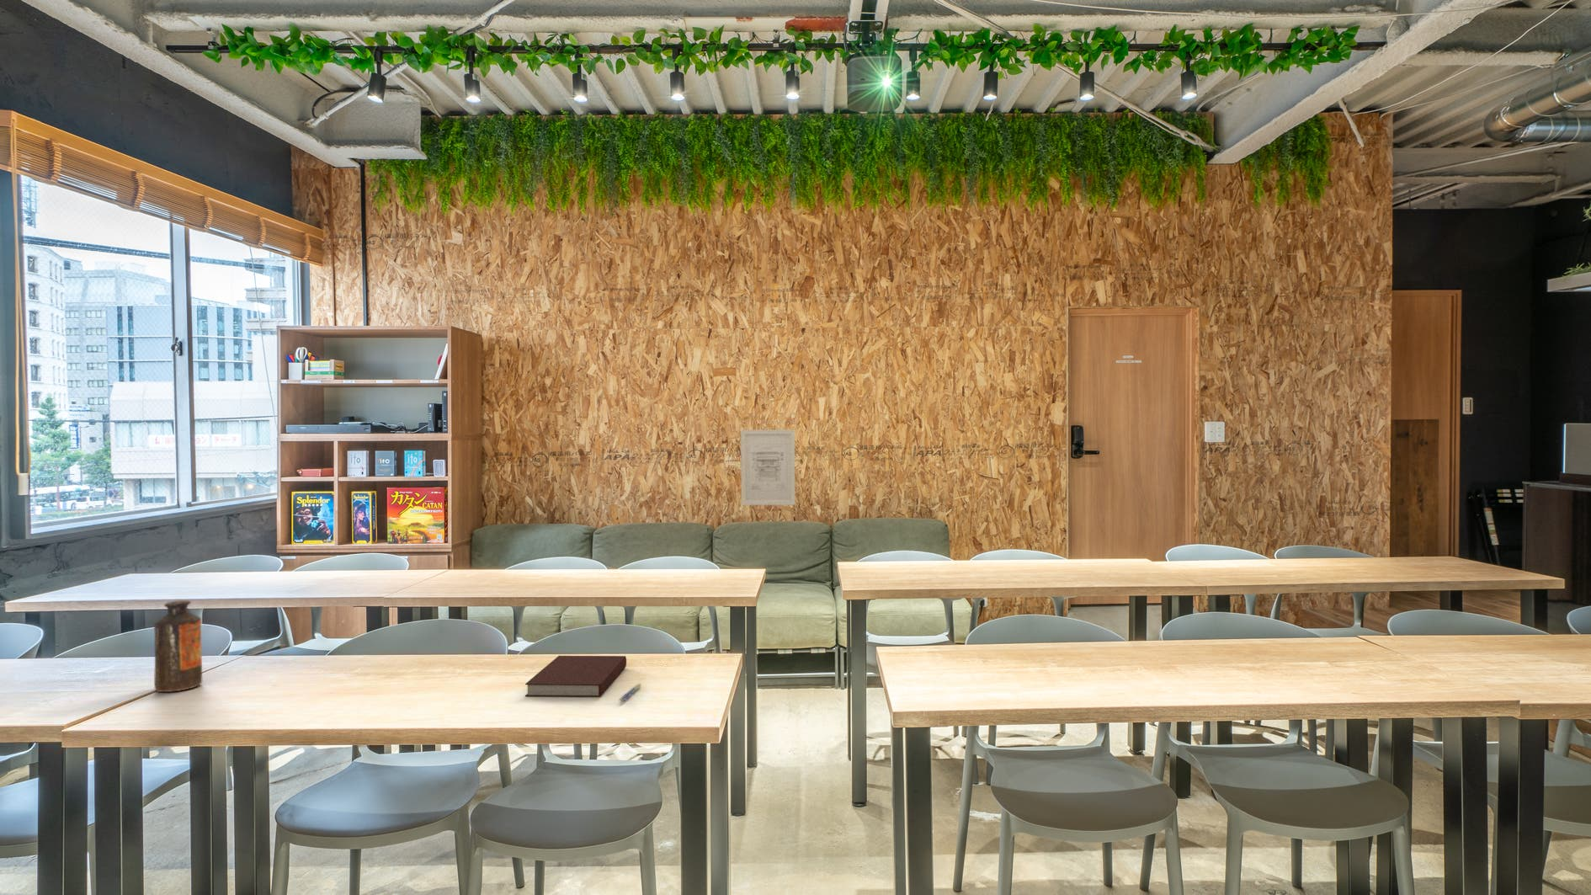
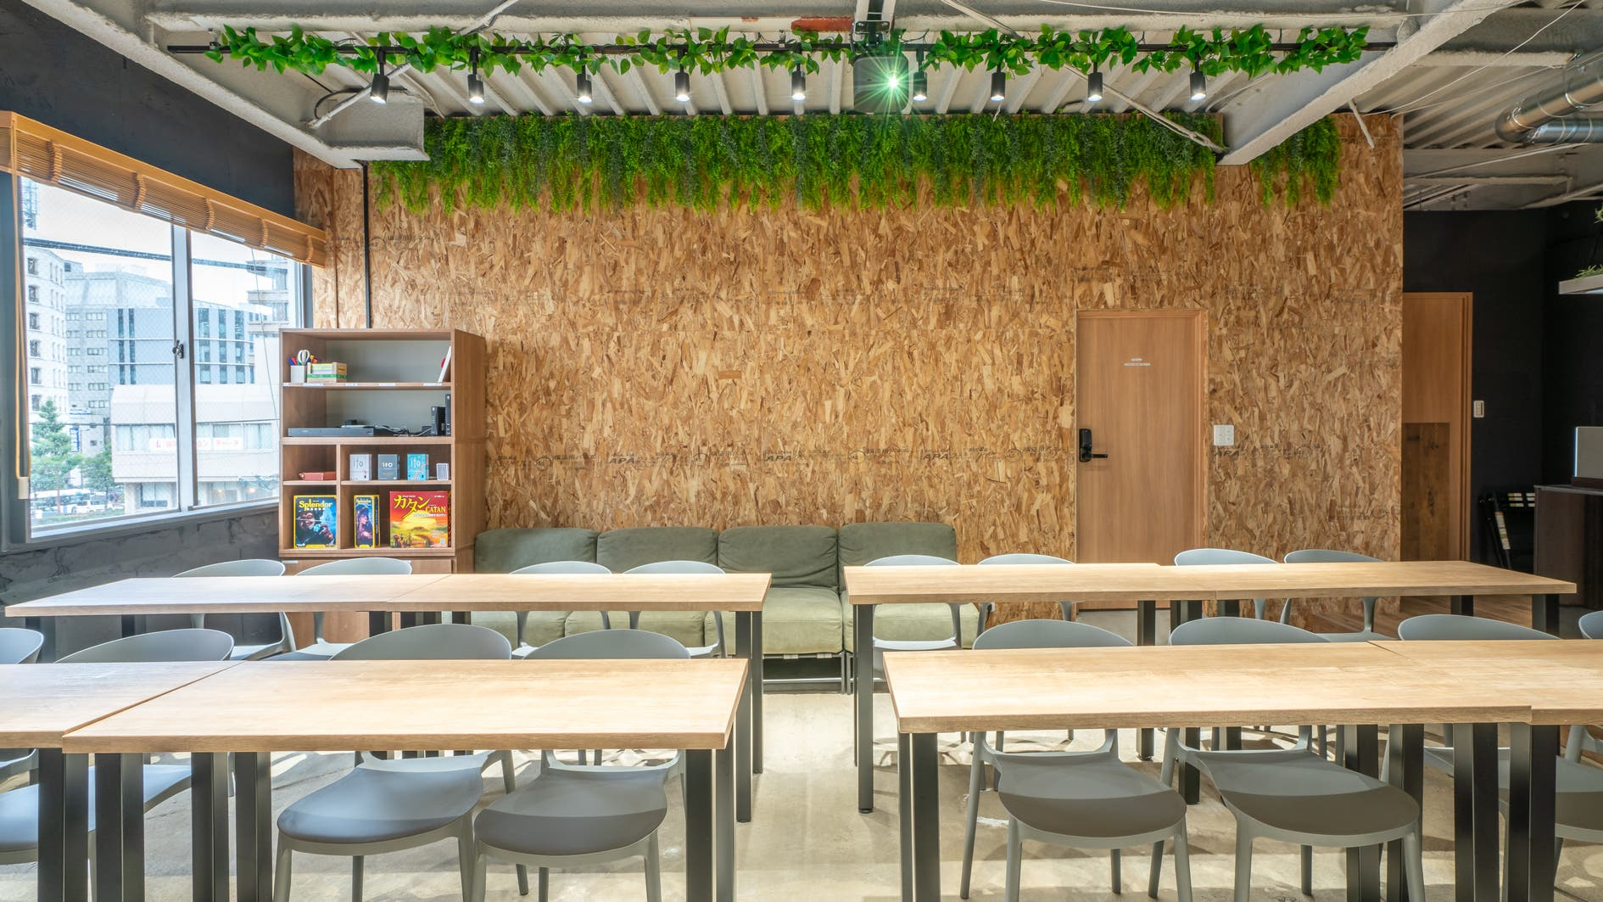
- bottle [153,600,203,693]
- pen [617,683,643,703]
- notebook [525,655,627,698]
- wall art [740,428,797,506]
